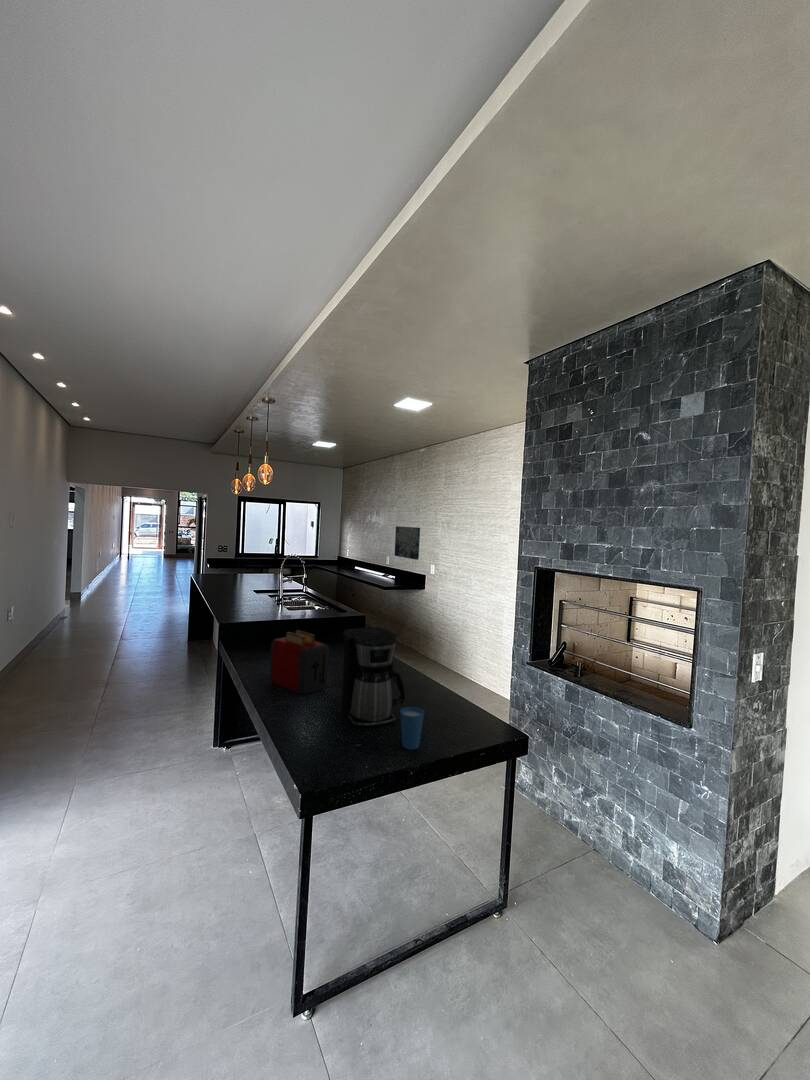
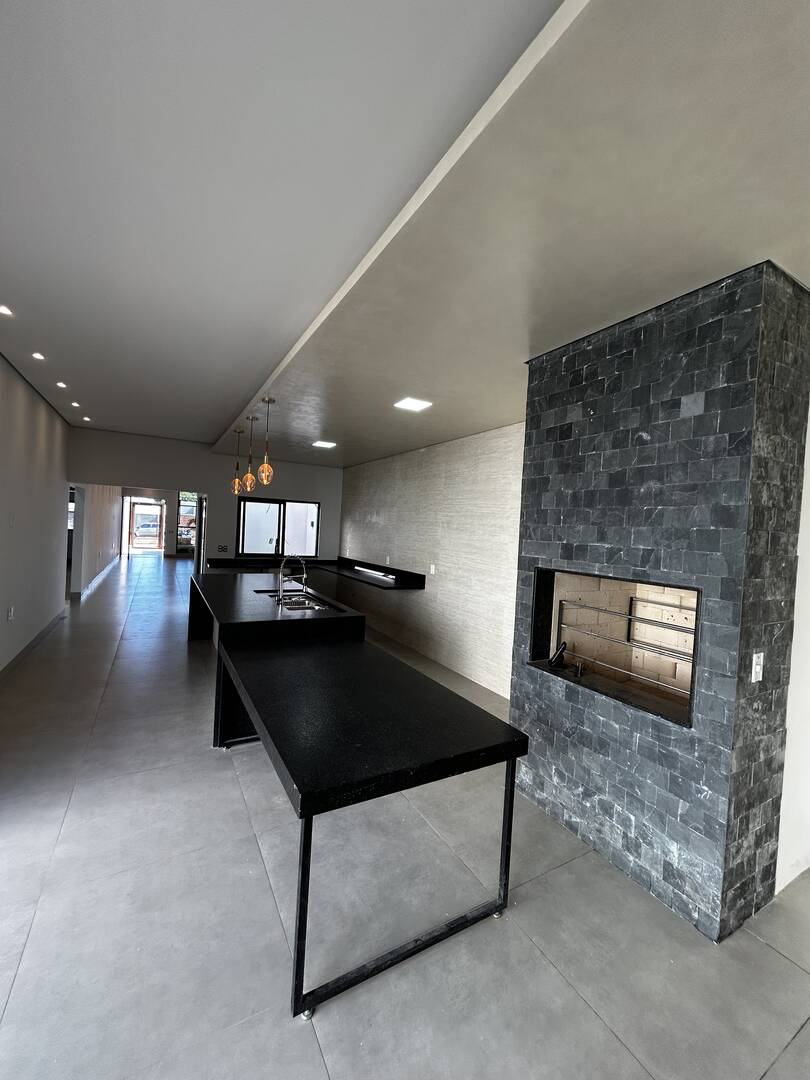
- coffee maker [340,626,406,728]
- toaster [269,629,330,696]
- wall art [393,525,421,561]
- cup [399,706,425,750]
